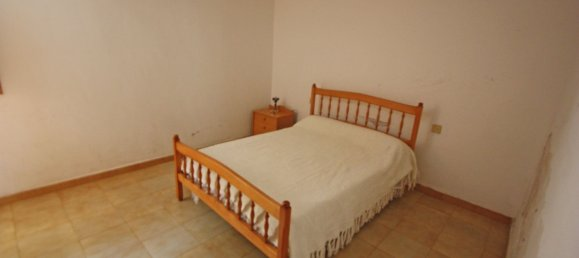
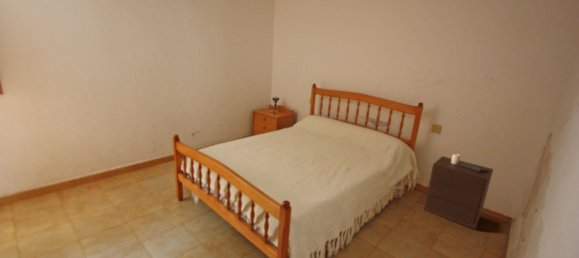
+ nightstand [423,153,494,230]
